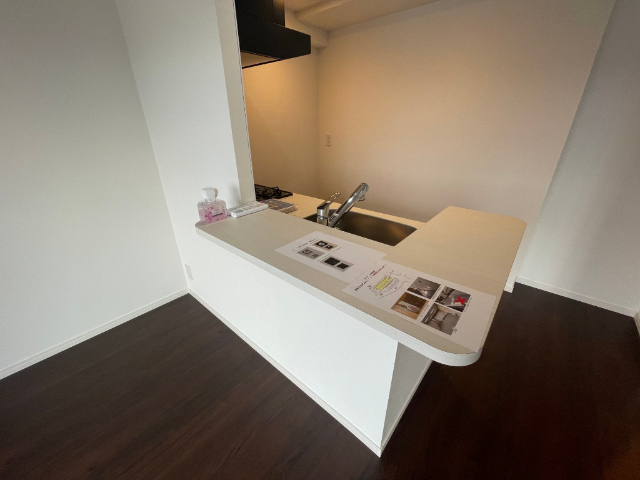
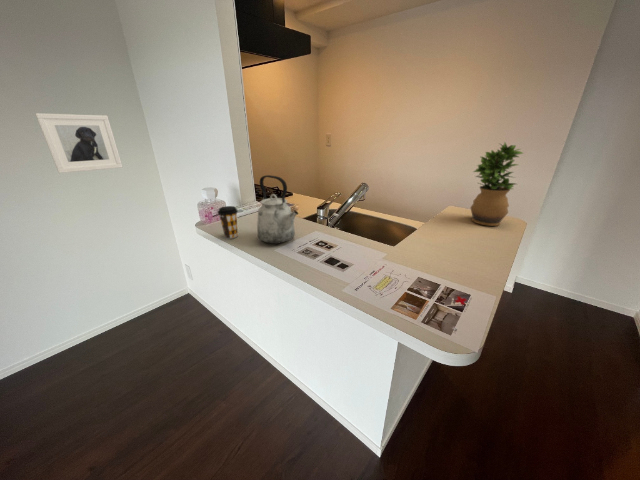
+ coffee cup [217,205,239,239]
+ kettle [256,174,300,245]
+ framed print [35,112,123,174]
+ potted plant [470,141,524,227]
